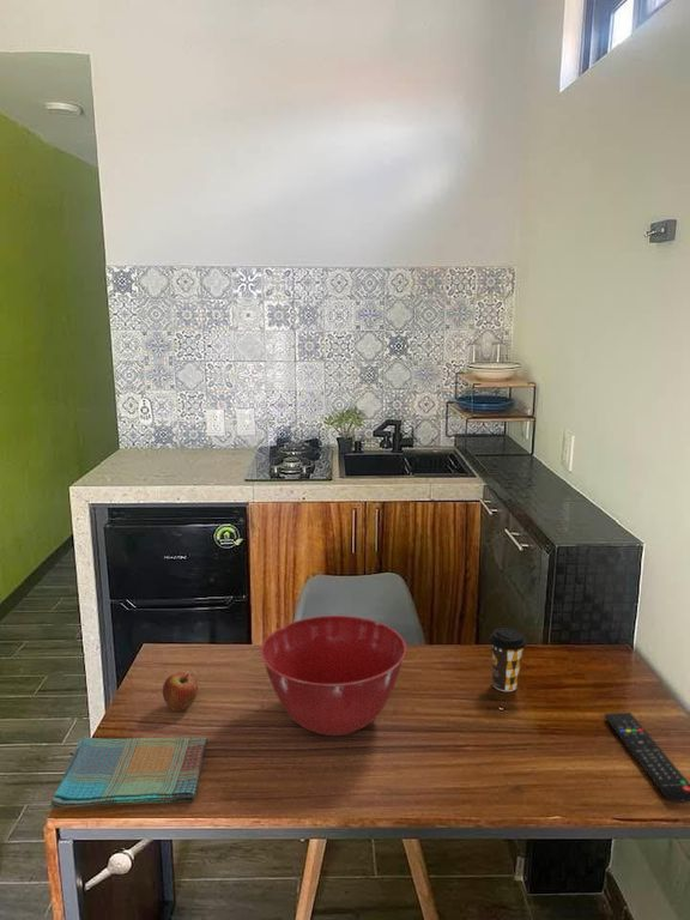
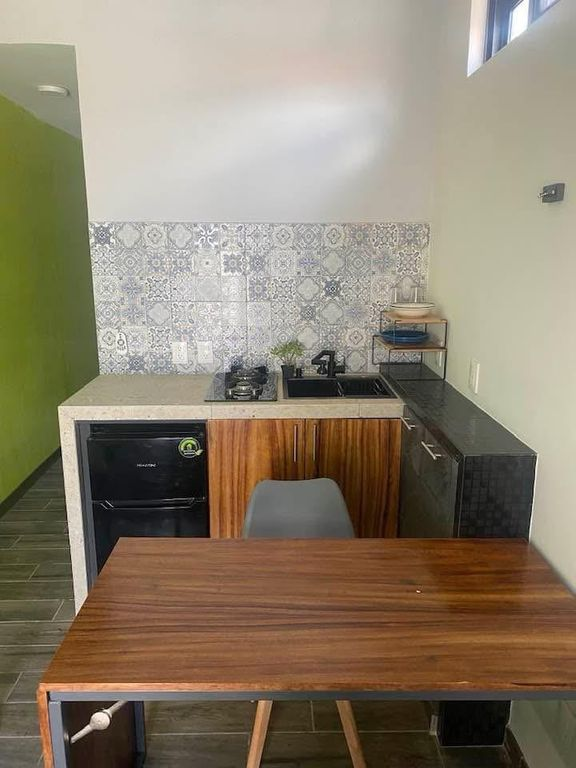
- remote control [603,712,690,804]
- fruit [162,671,199,713]
- dish towel [49,736,208,810]
- mixing bowl [260,615,407,737]
- coffee cup [488,627,527,692]
